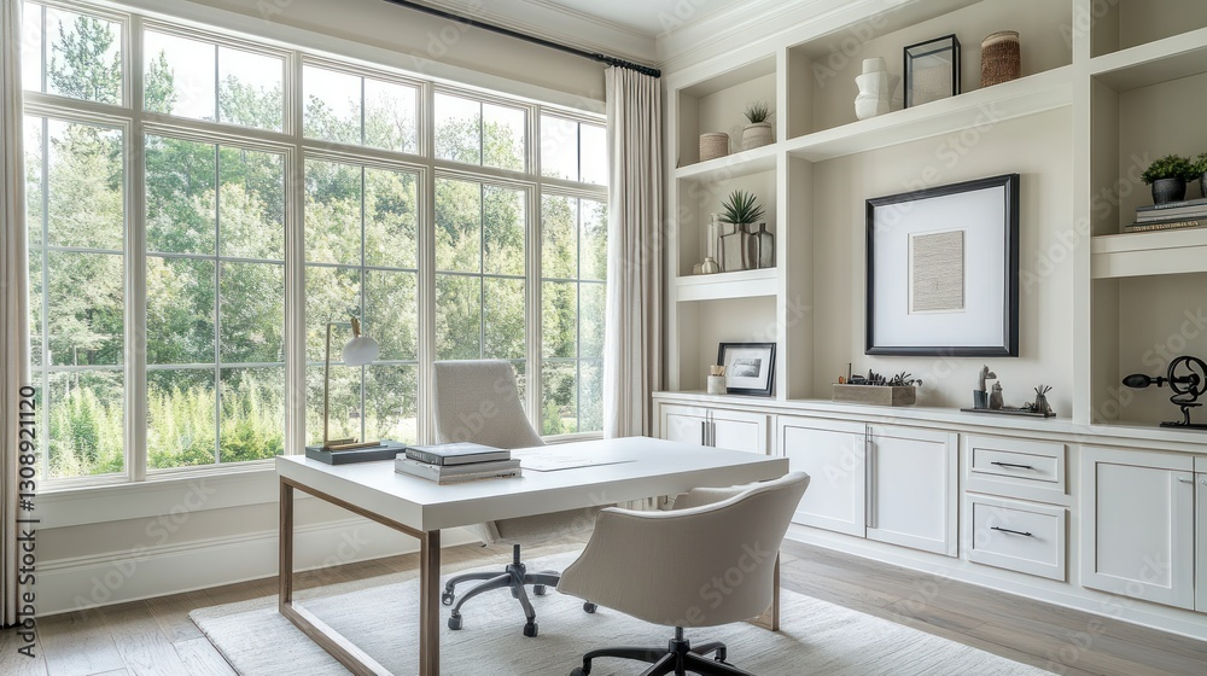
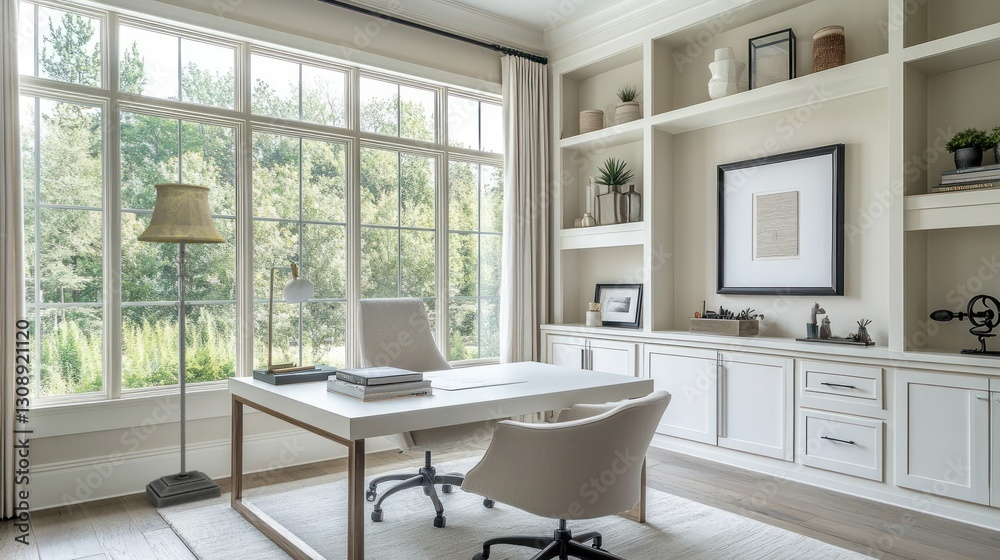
+ floor lamp [136,182,227,509]
